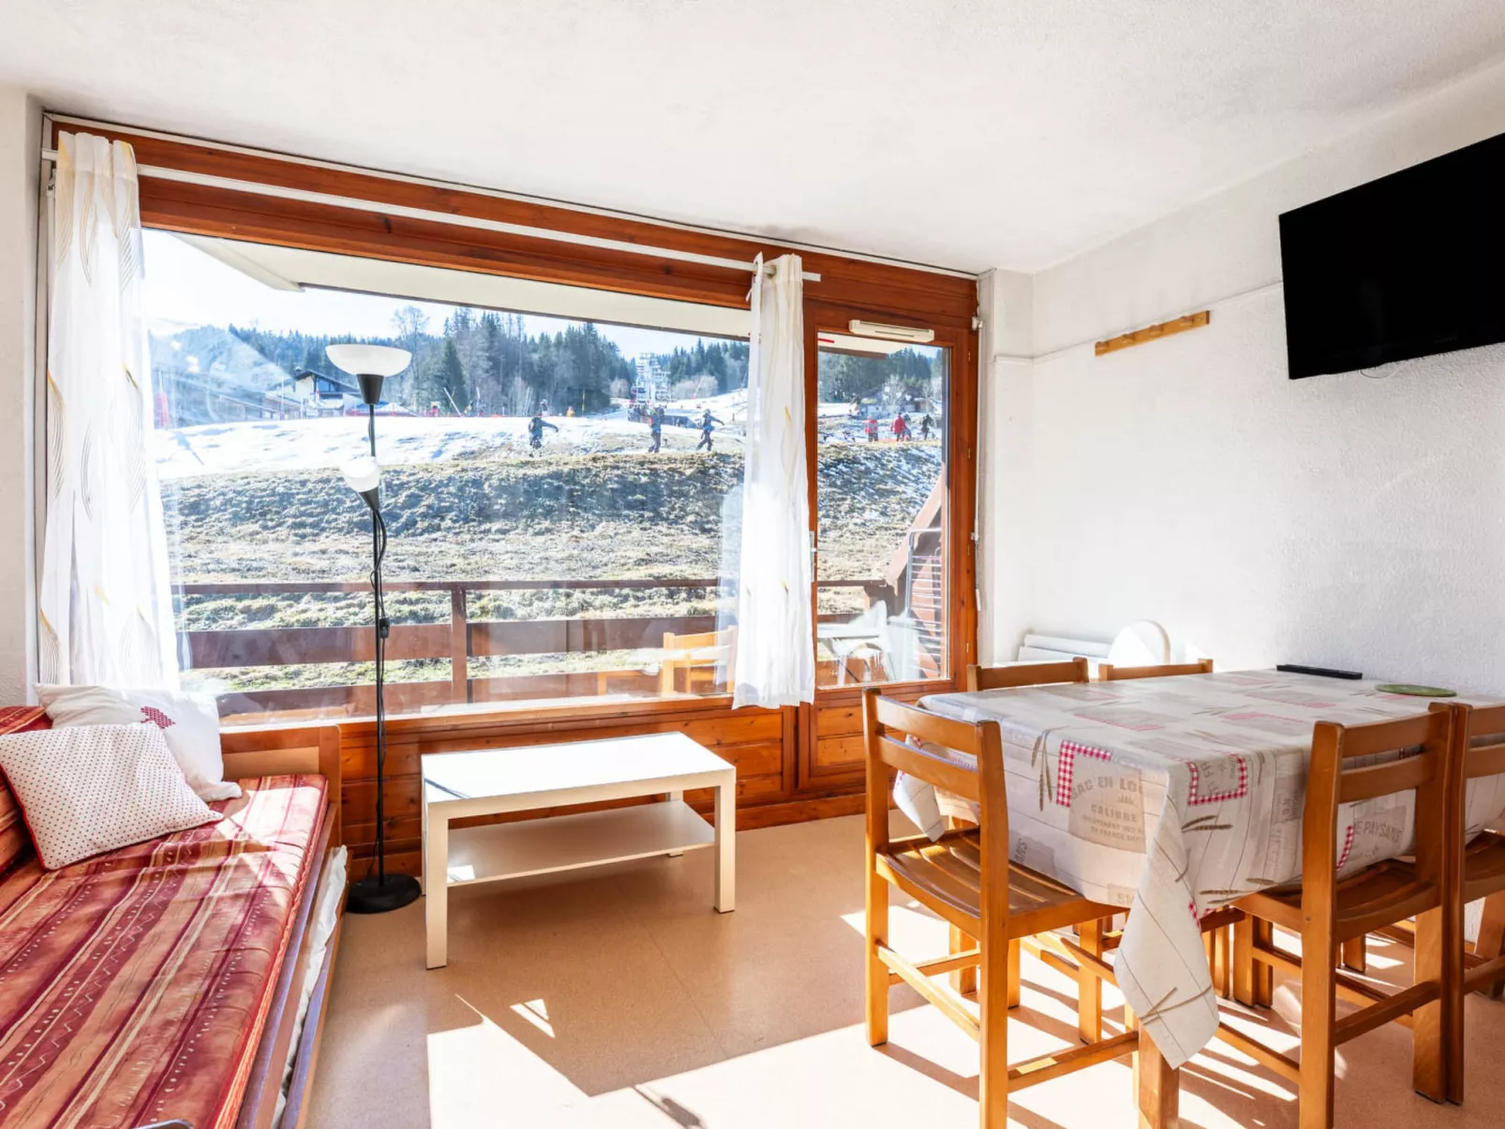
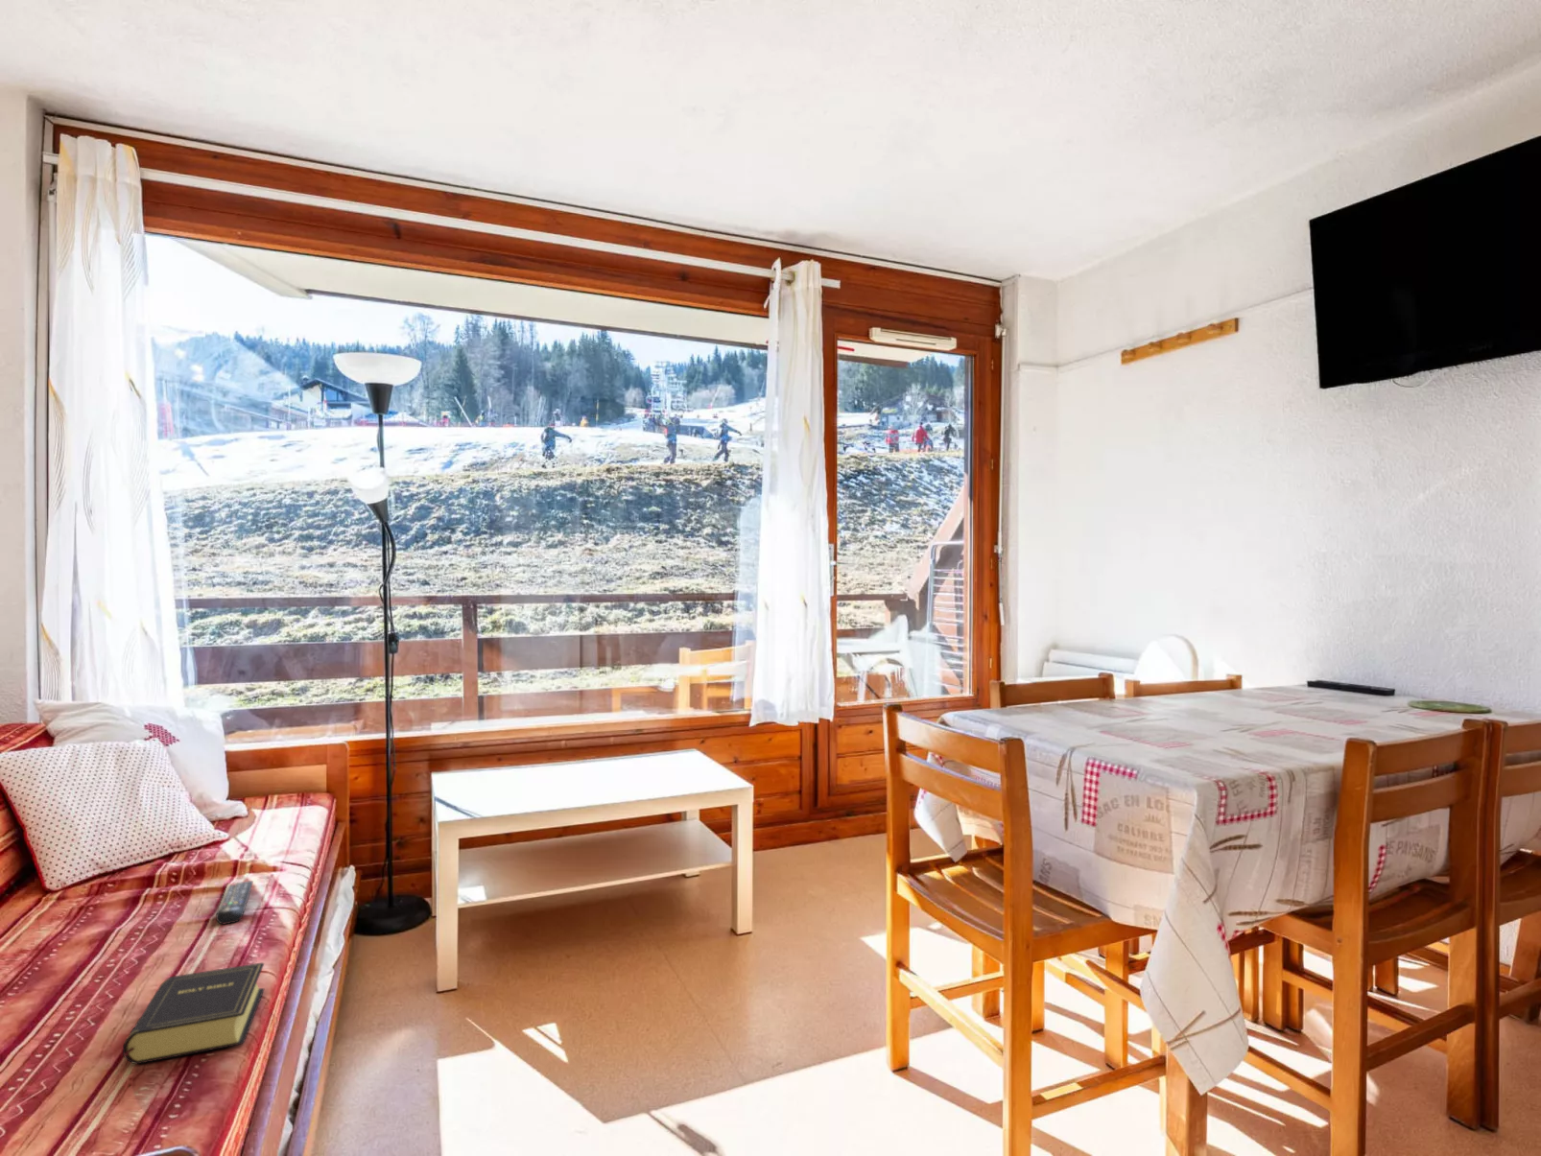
+ book [121,962,265,1065]
+ remote control [215,879,254,925]
